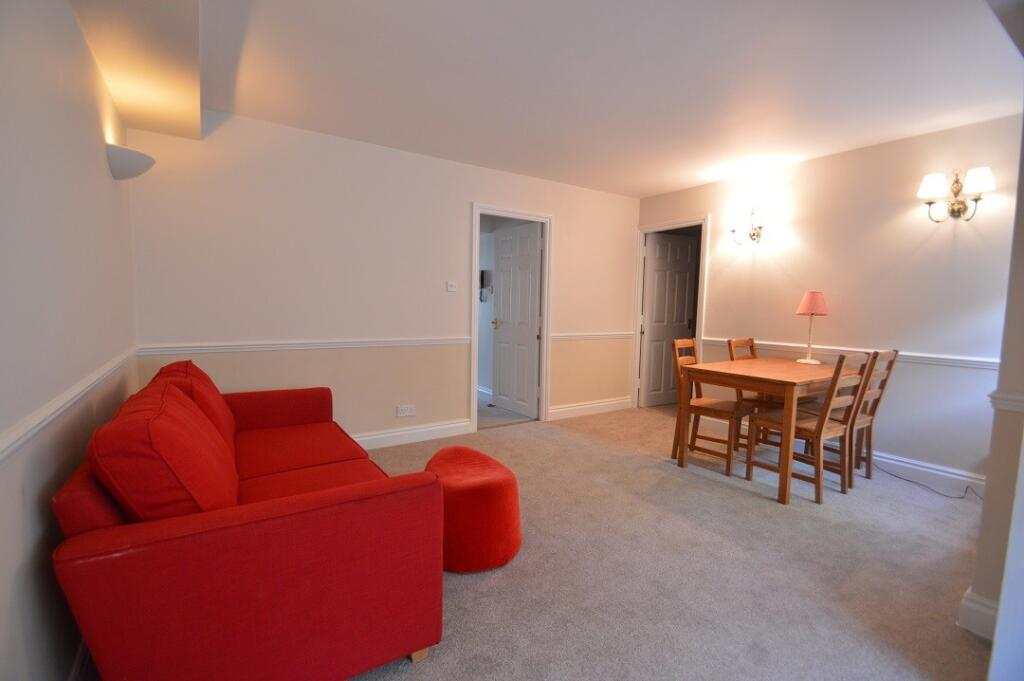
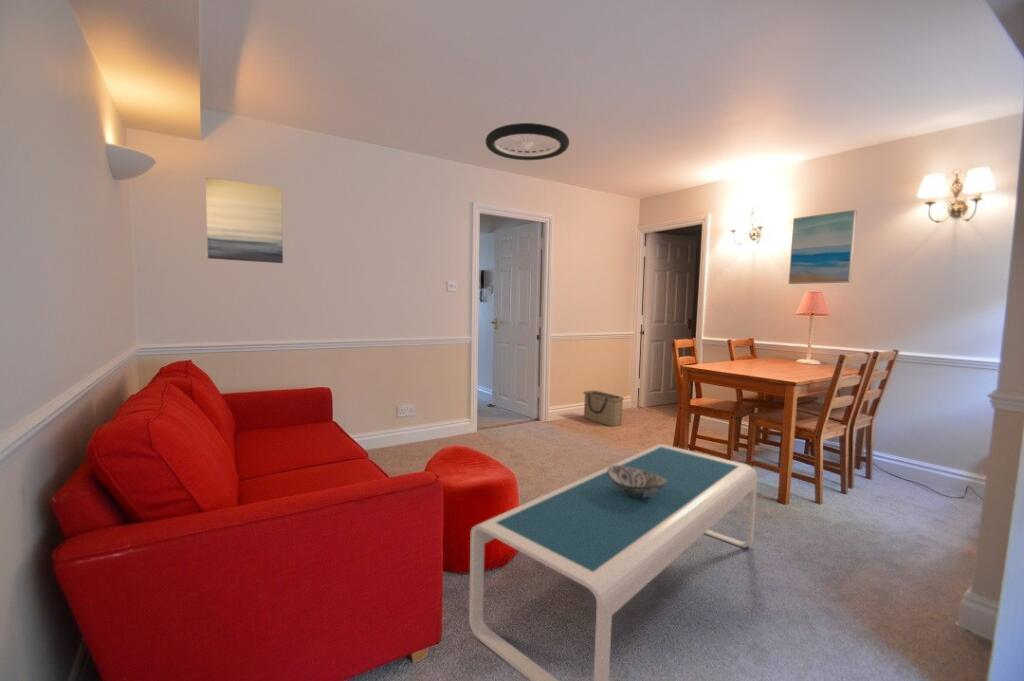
+ wall art [788,209,858,285]
+ coffee table [468,443,758,681]
+ wall art [205,176,284,264]
+ basket [583,390,625,427]
+ decorative bowl [607,465,667,498]
+ ceiling light [485,122,570,161]
